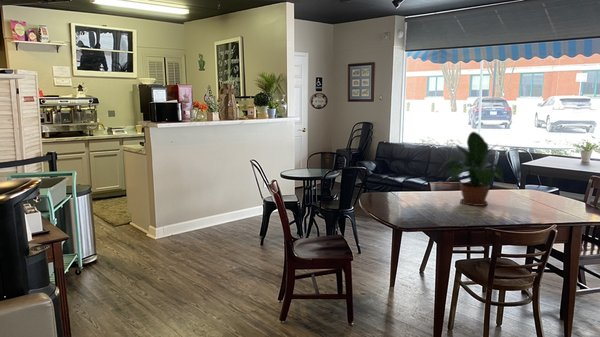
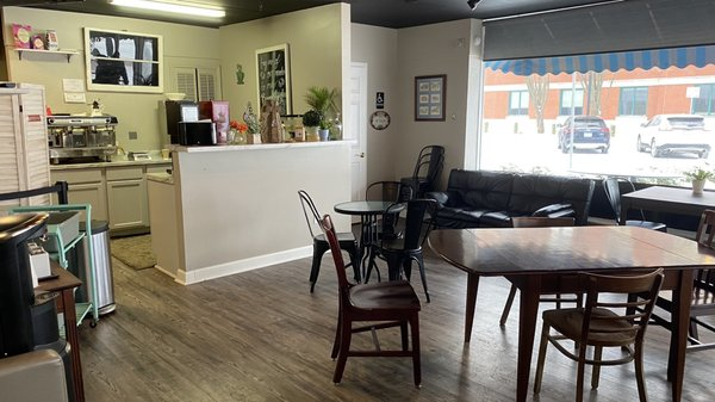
- potted plant [437,131,505,207]
